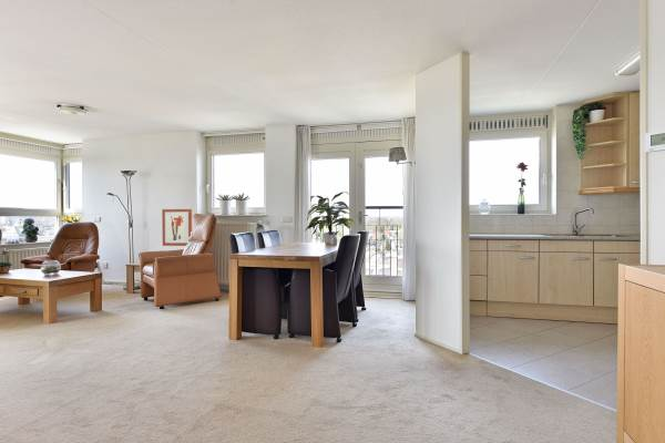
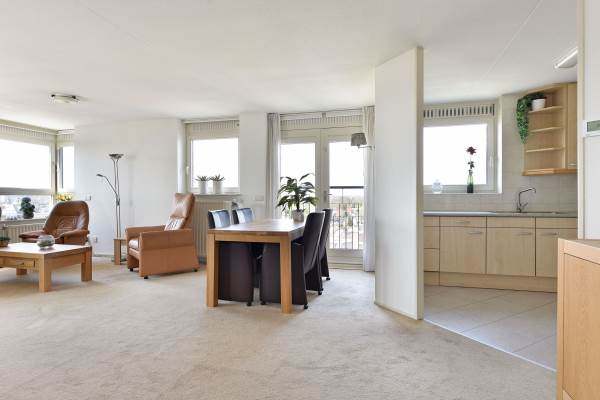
- wall art [161,208,193,247]
